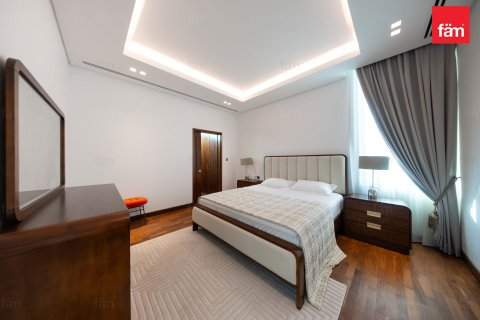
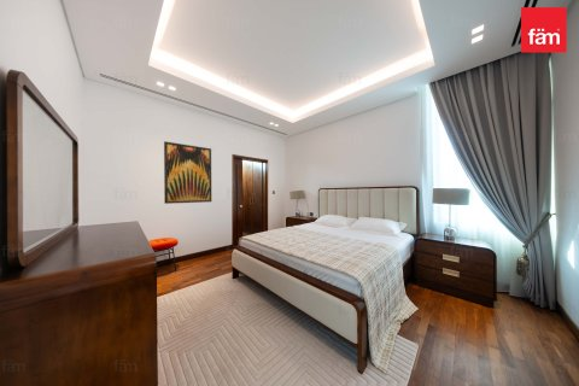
+ wall art [163,140,212,205]
